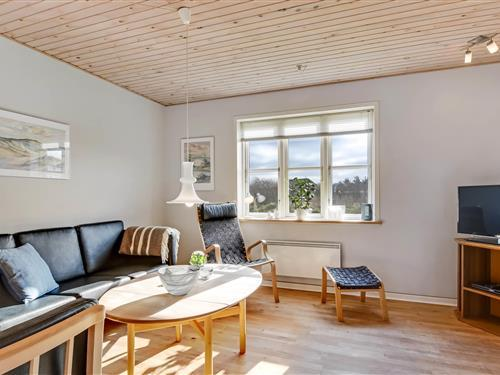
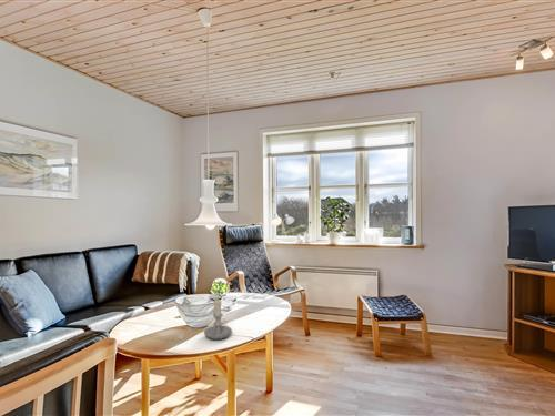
+ candle [203,297,233,341]
